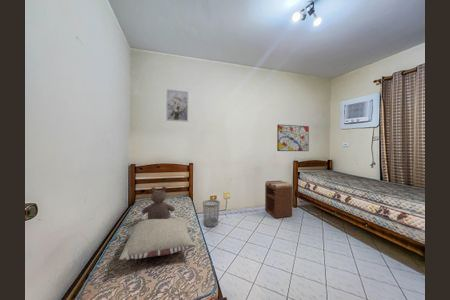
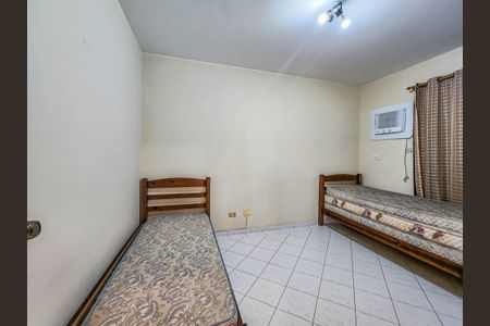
- wastebasket [202,199,221,228]
- nightstand [264,180,293,219]
- wall art [276,123,310,152]
- wall art [165,88,189,123]
- pillow [118,217,196,262]
- bear [141,186,176,220]
